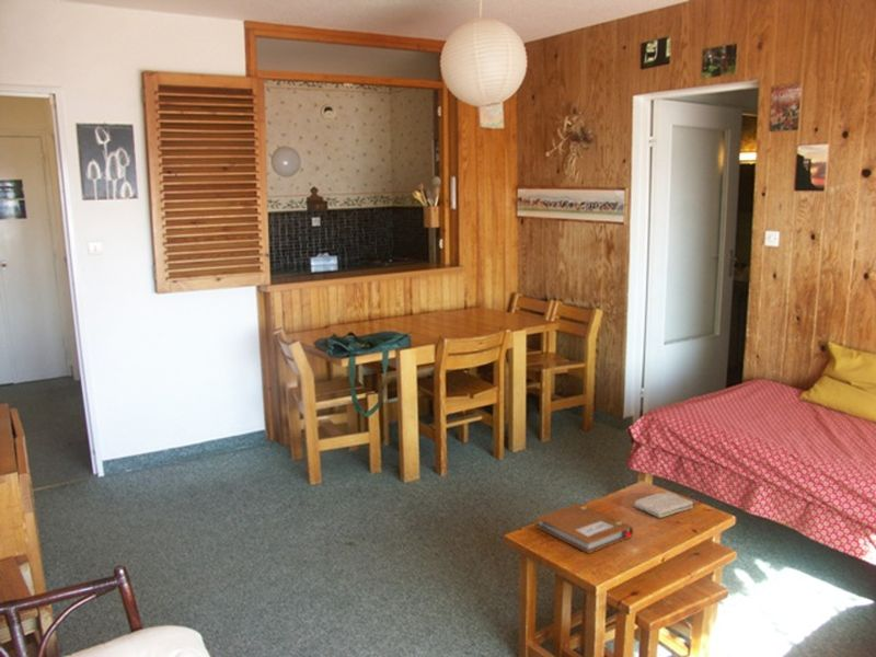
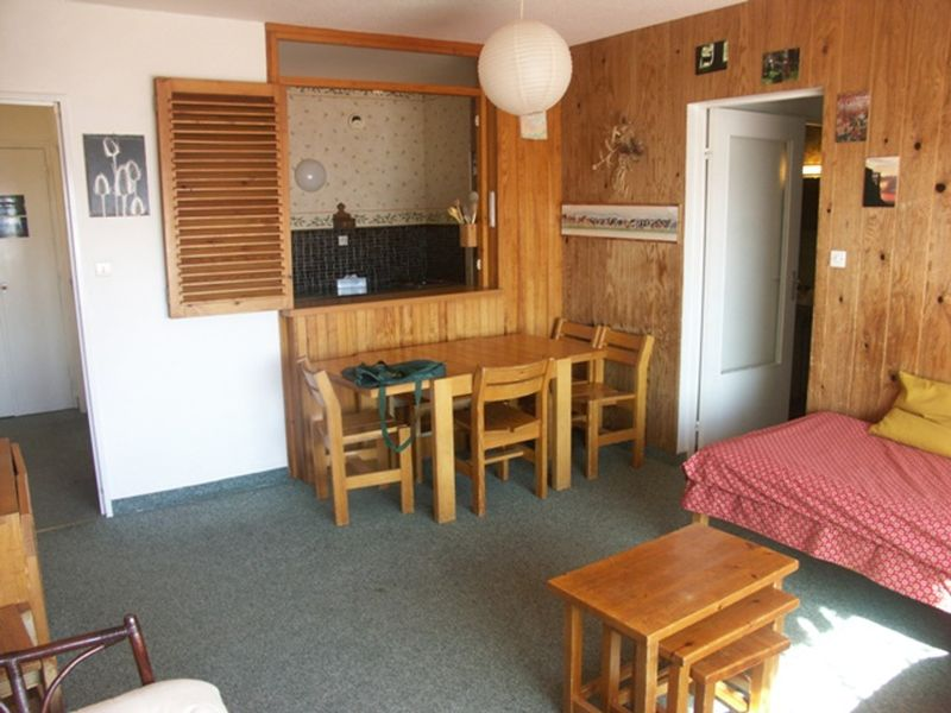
- washcloth [633,491,694,519]
- notebook [534,503,634,554]
